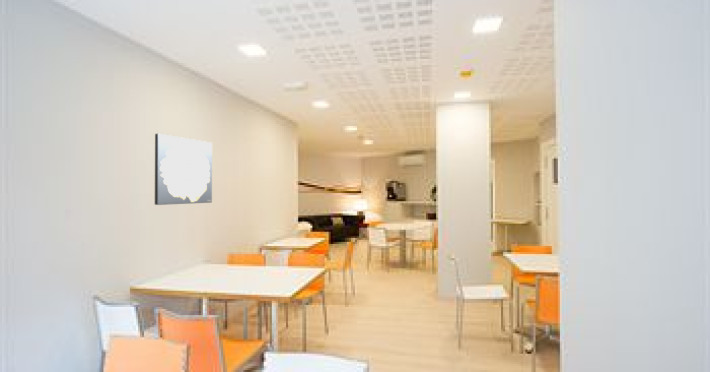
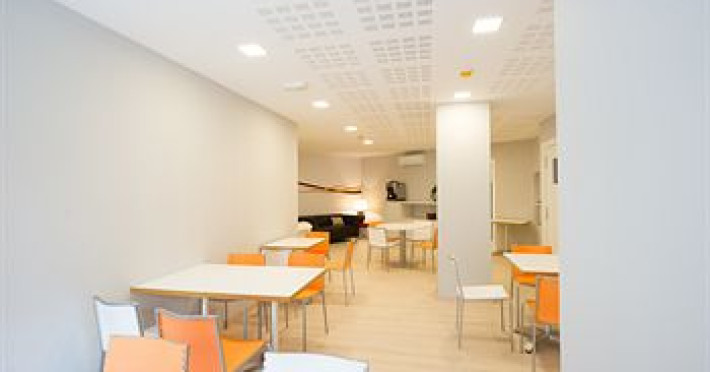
- wall art [154,133,213,206]
